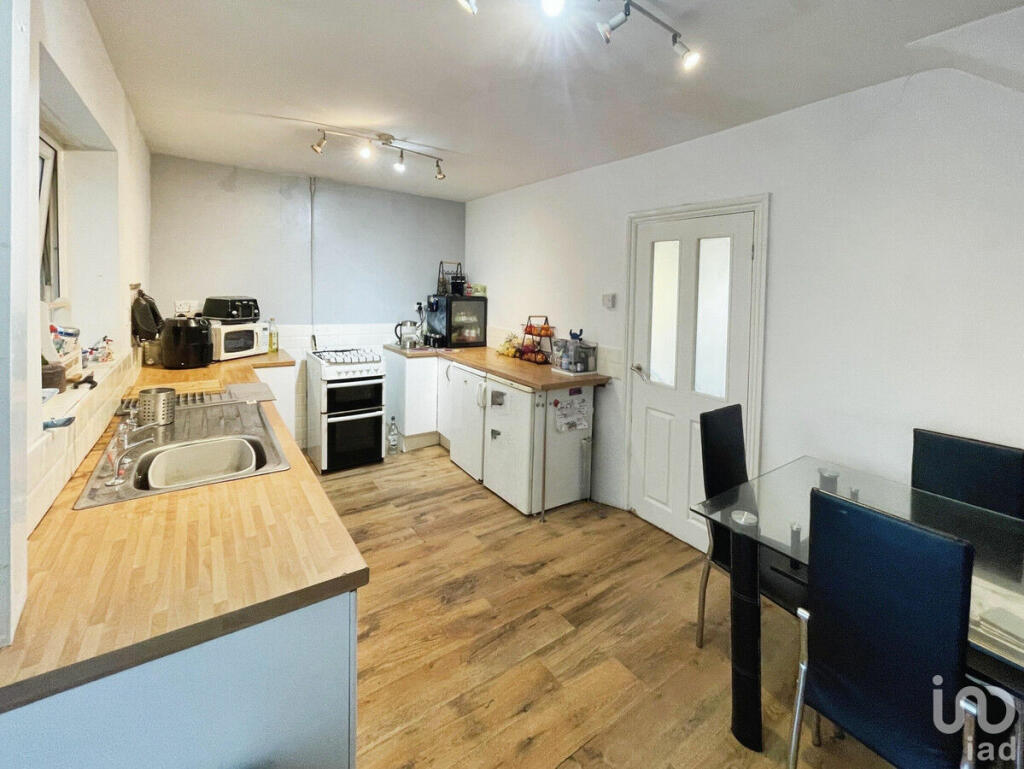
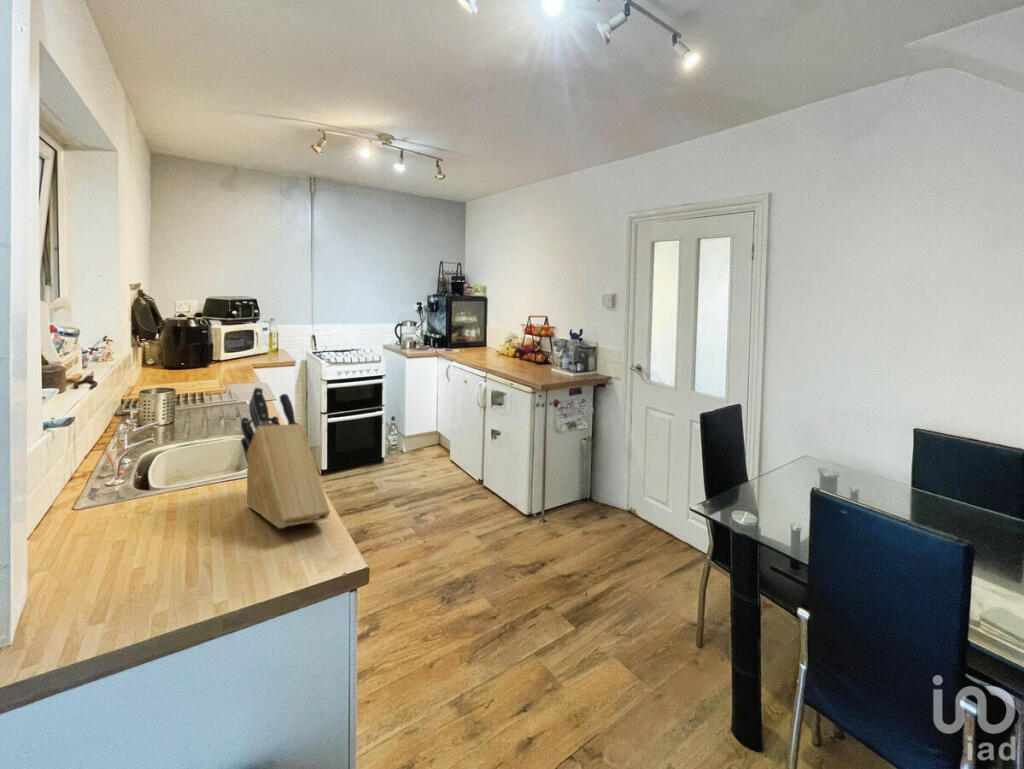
+ knife block [240,386,331,529]
